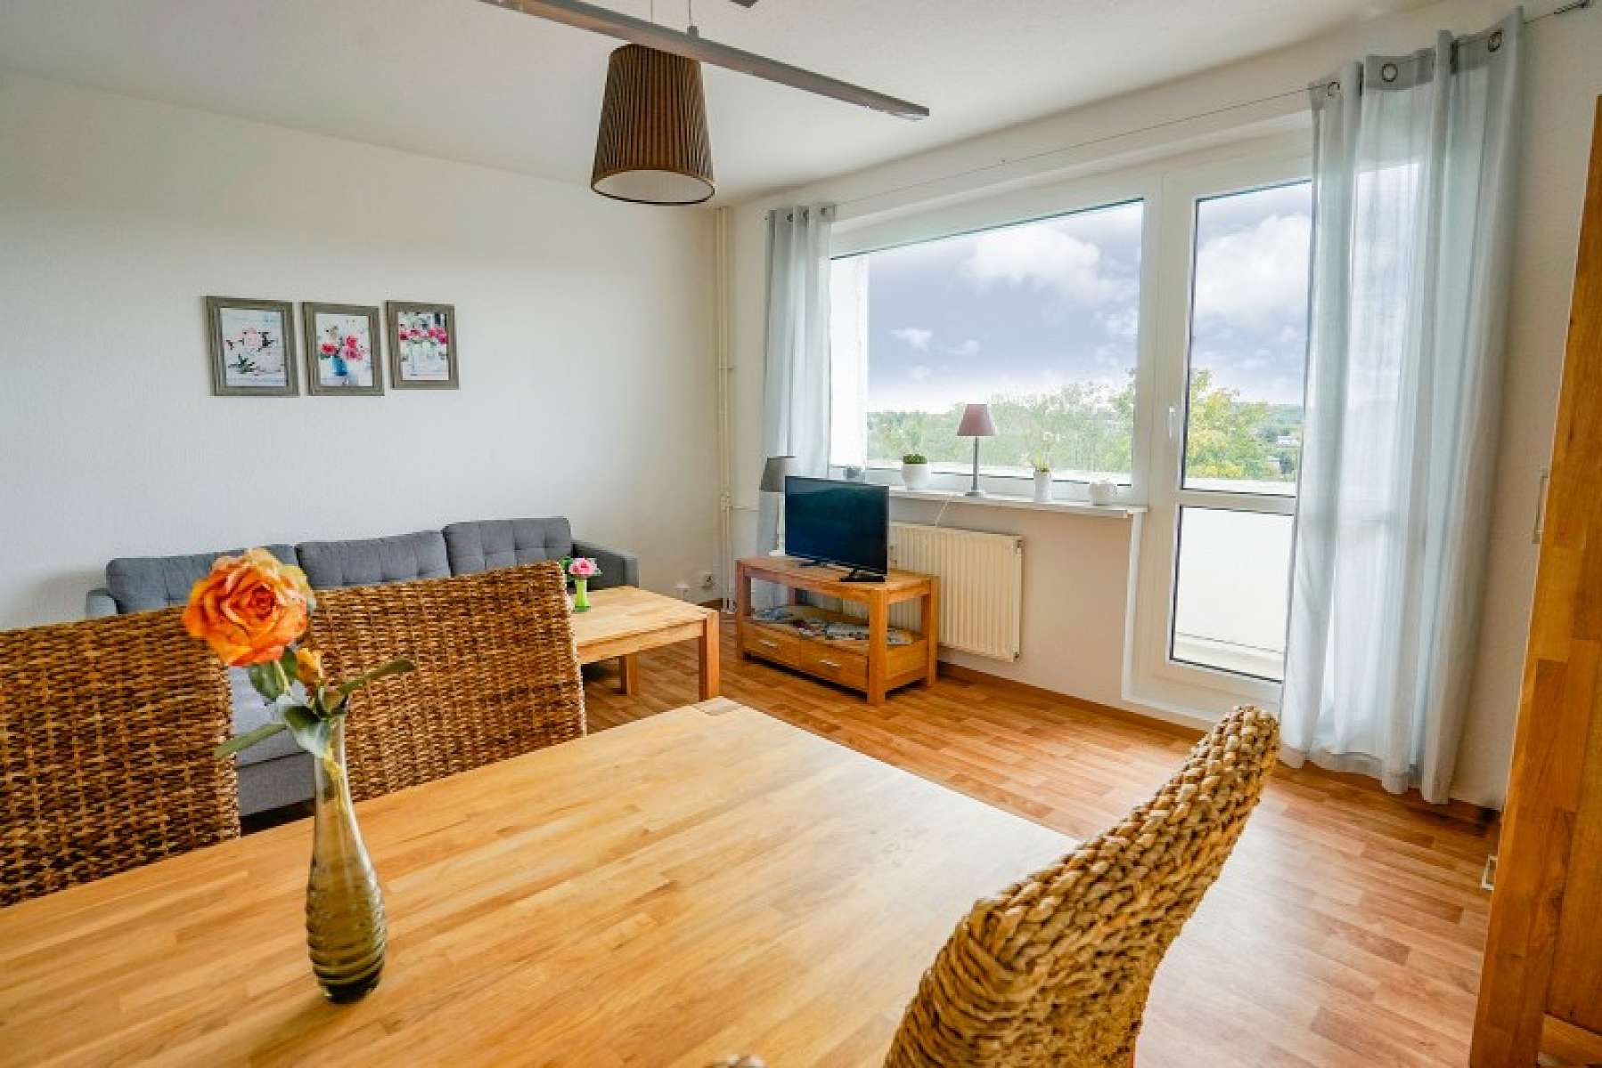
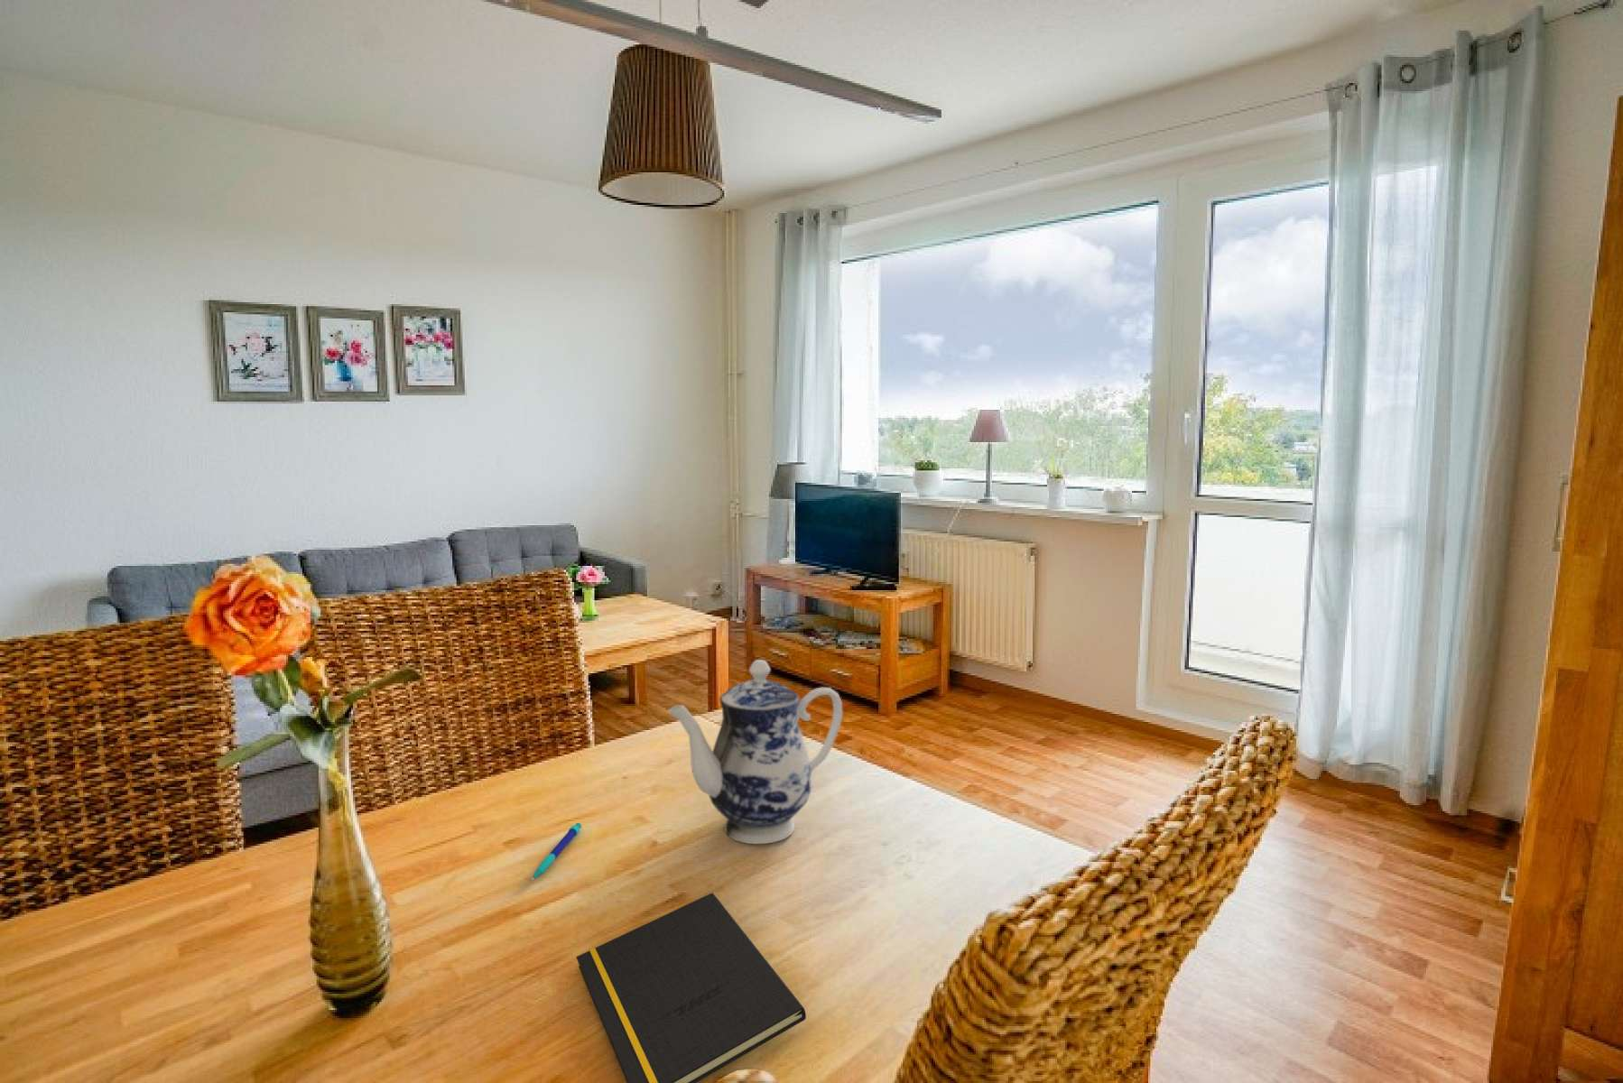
+ teapot [667,659,844,845]
+ pen [532,822,582,881]
+ notepad [576,892,807,1083]
